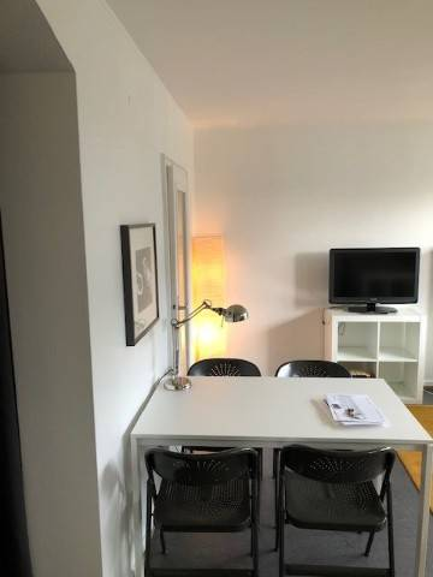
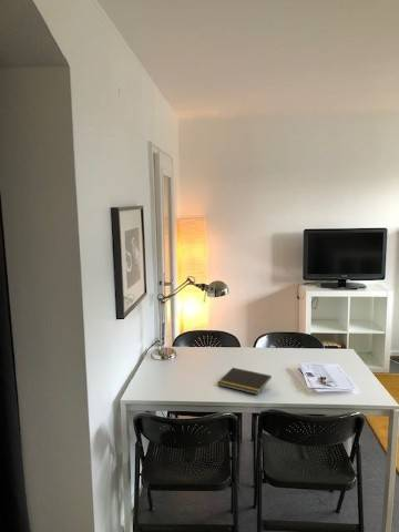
+ notepad [216,367,273,396]
